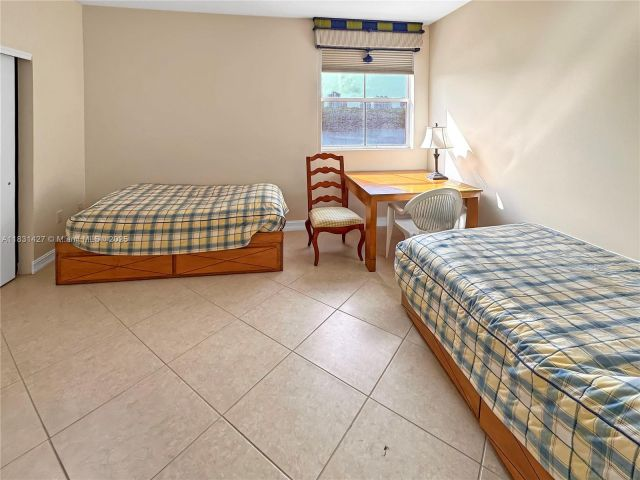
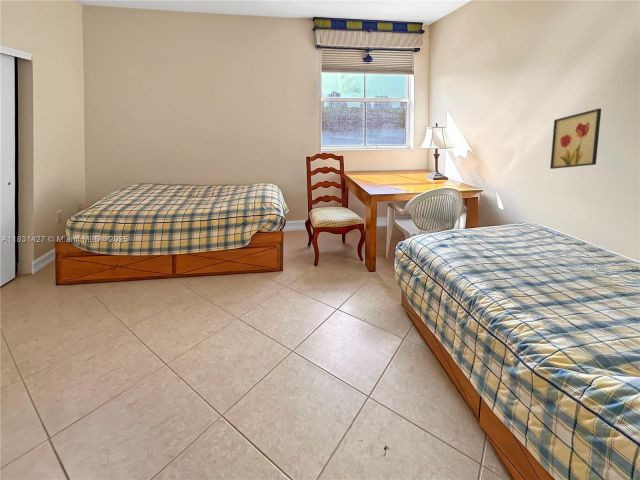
+ wall art [549,108,602,170]
